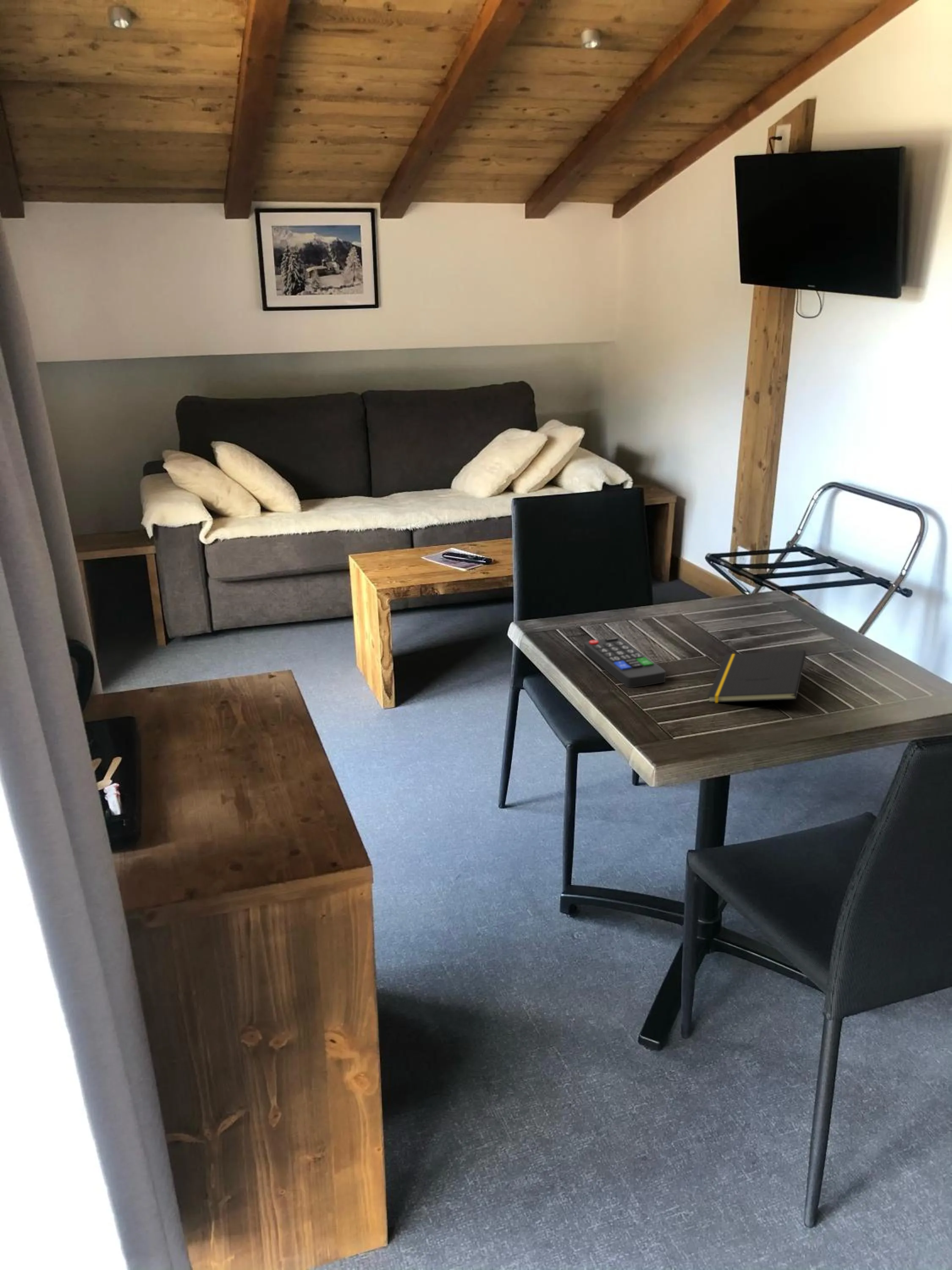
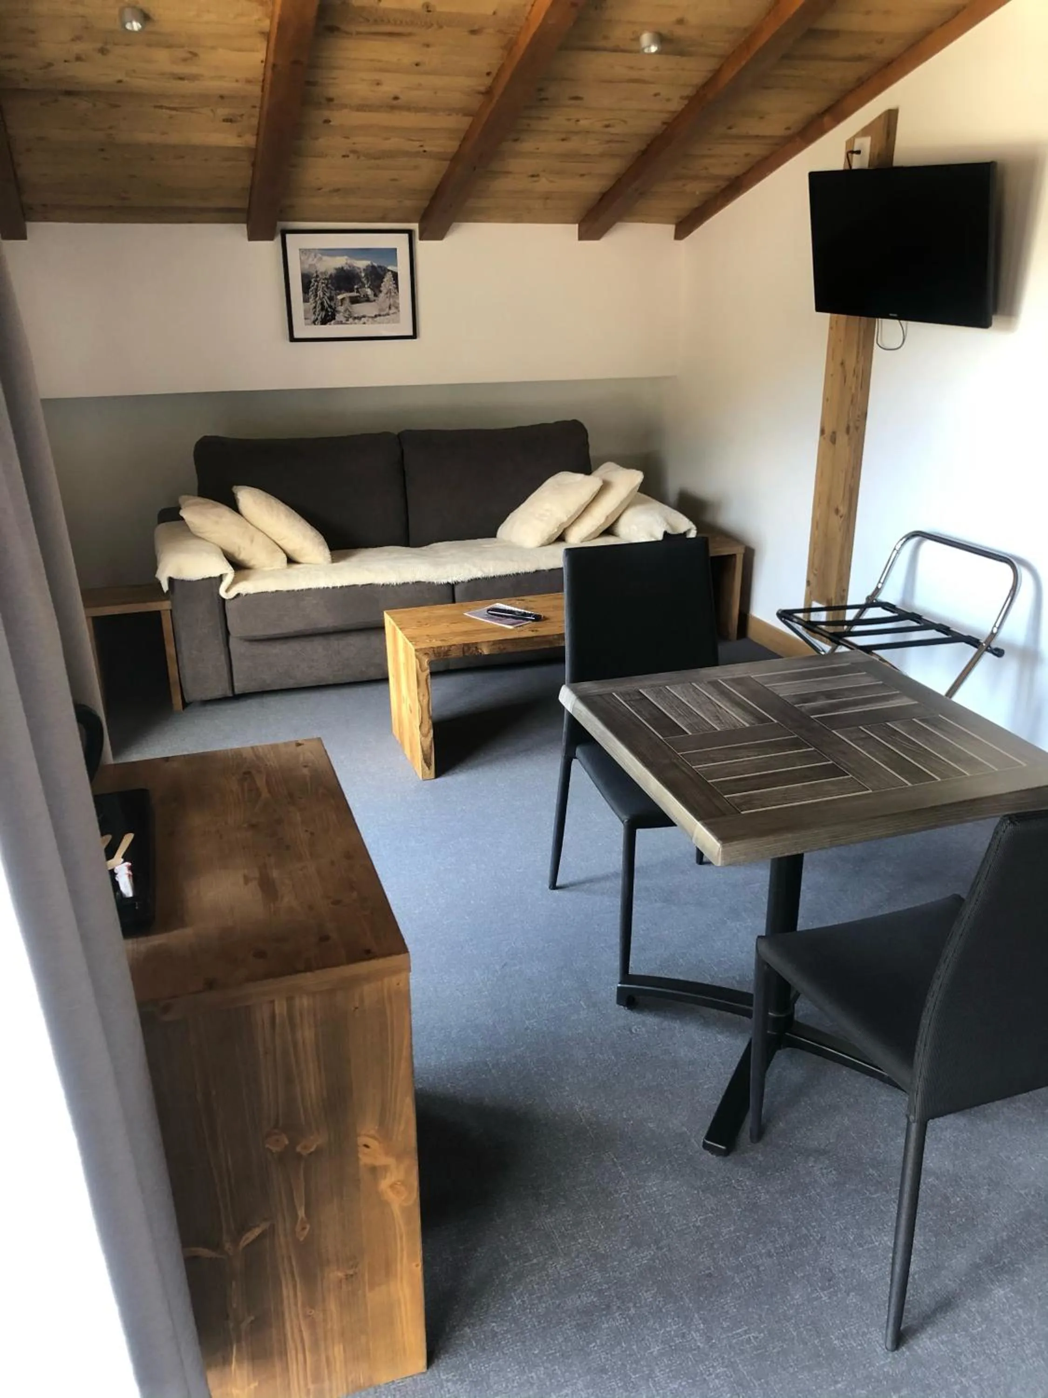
- notepad [707,649,806,703]
- remote control [583,637,666,688]
